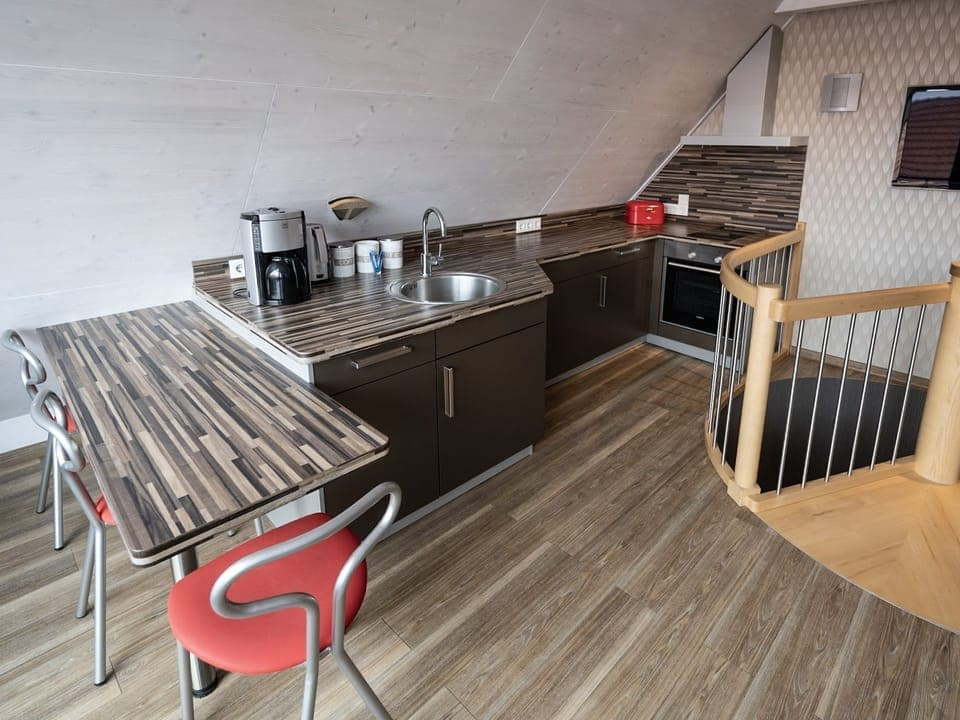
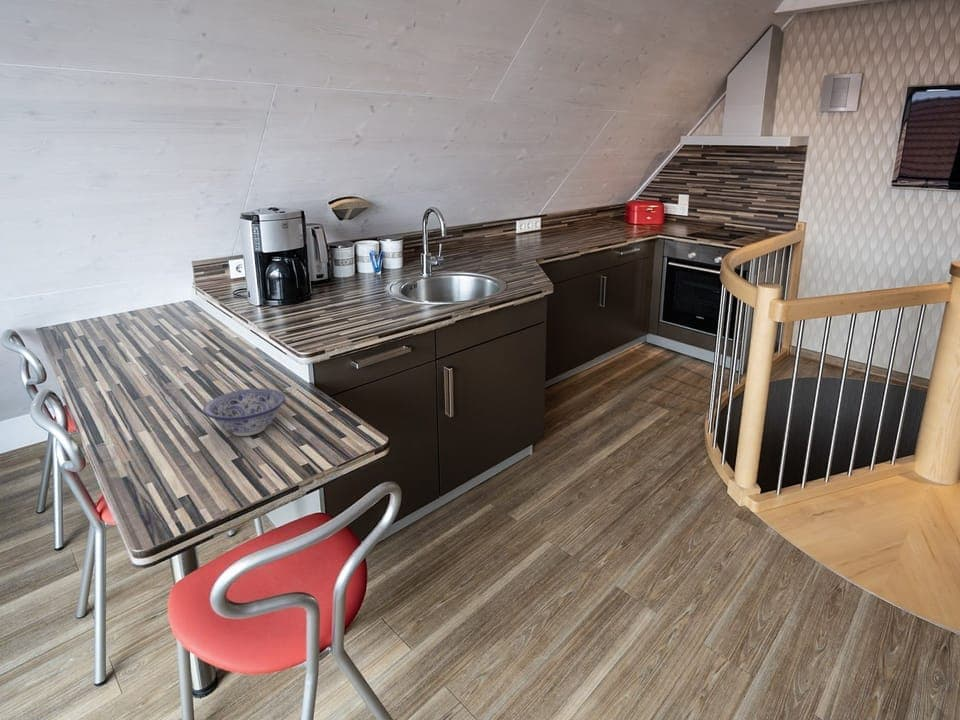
+ bowl [202,387,286,437]
